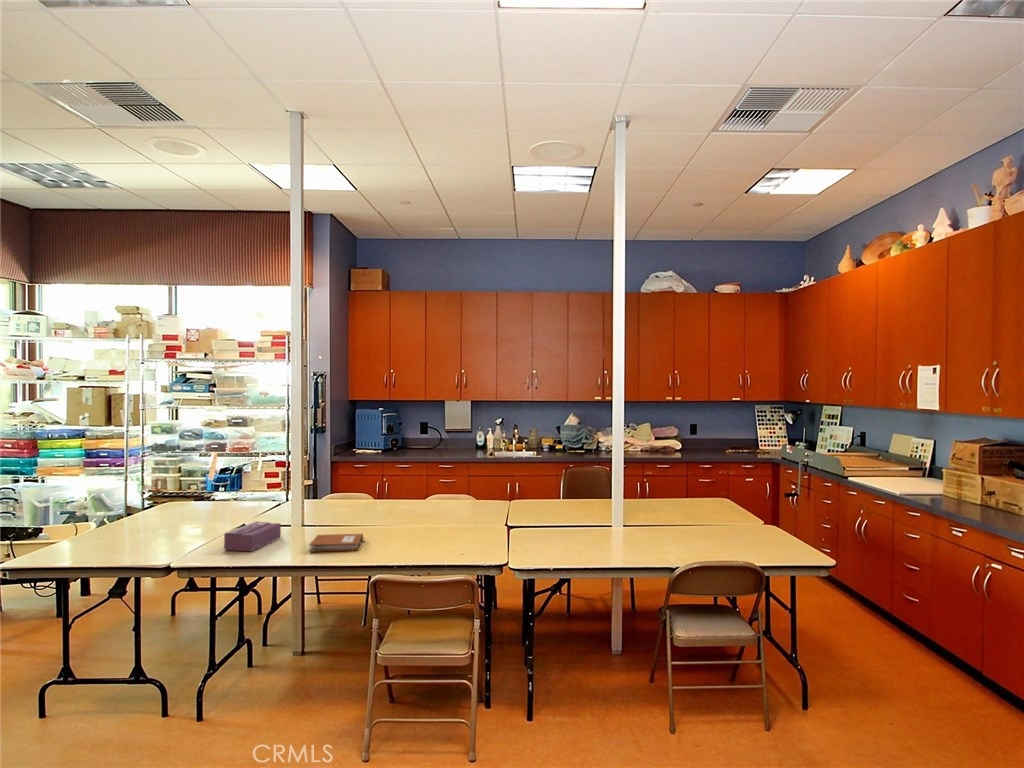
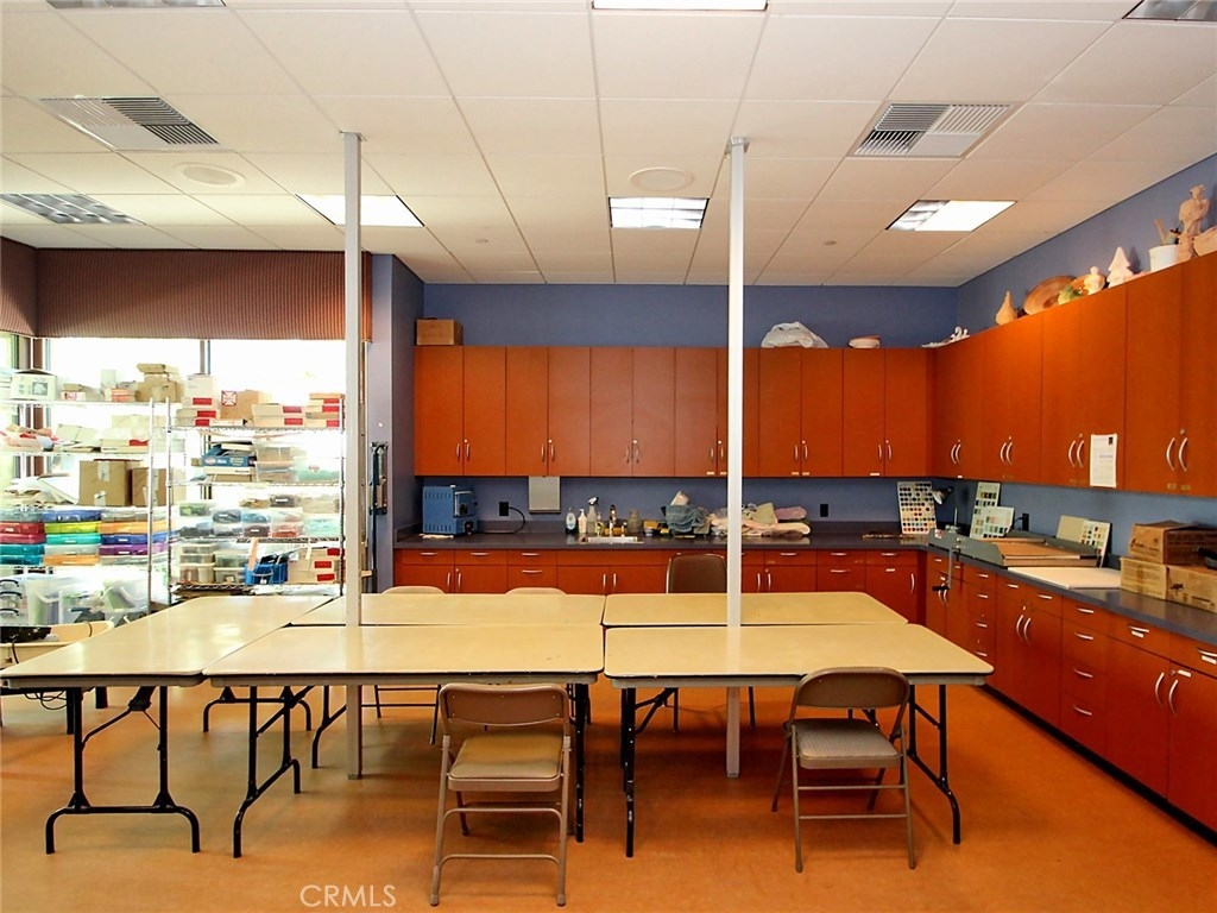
- notebook [308,533,366,553]
- tissue box [223,520,282,552]
